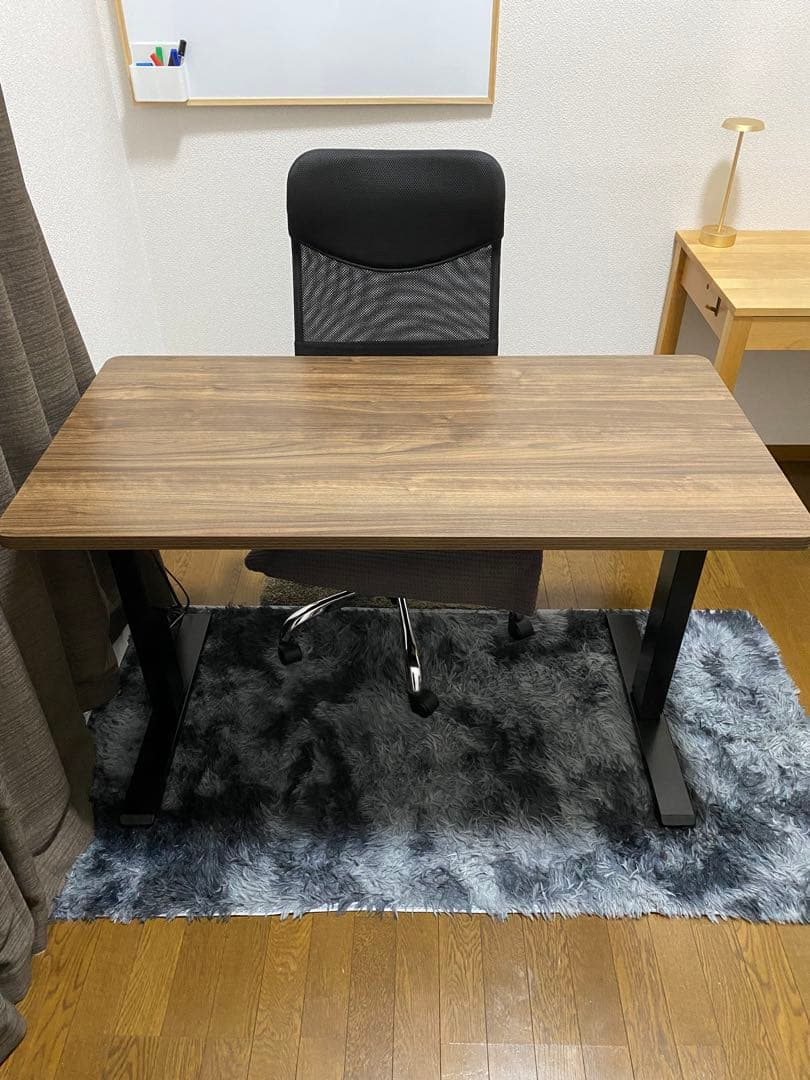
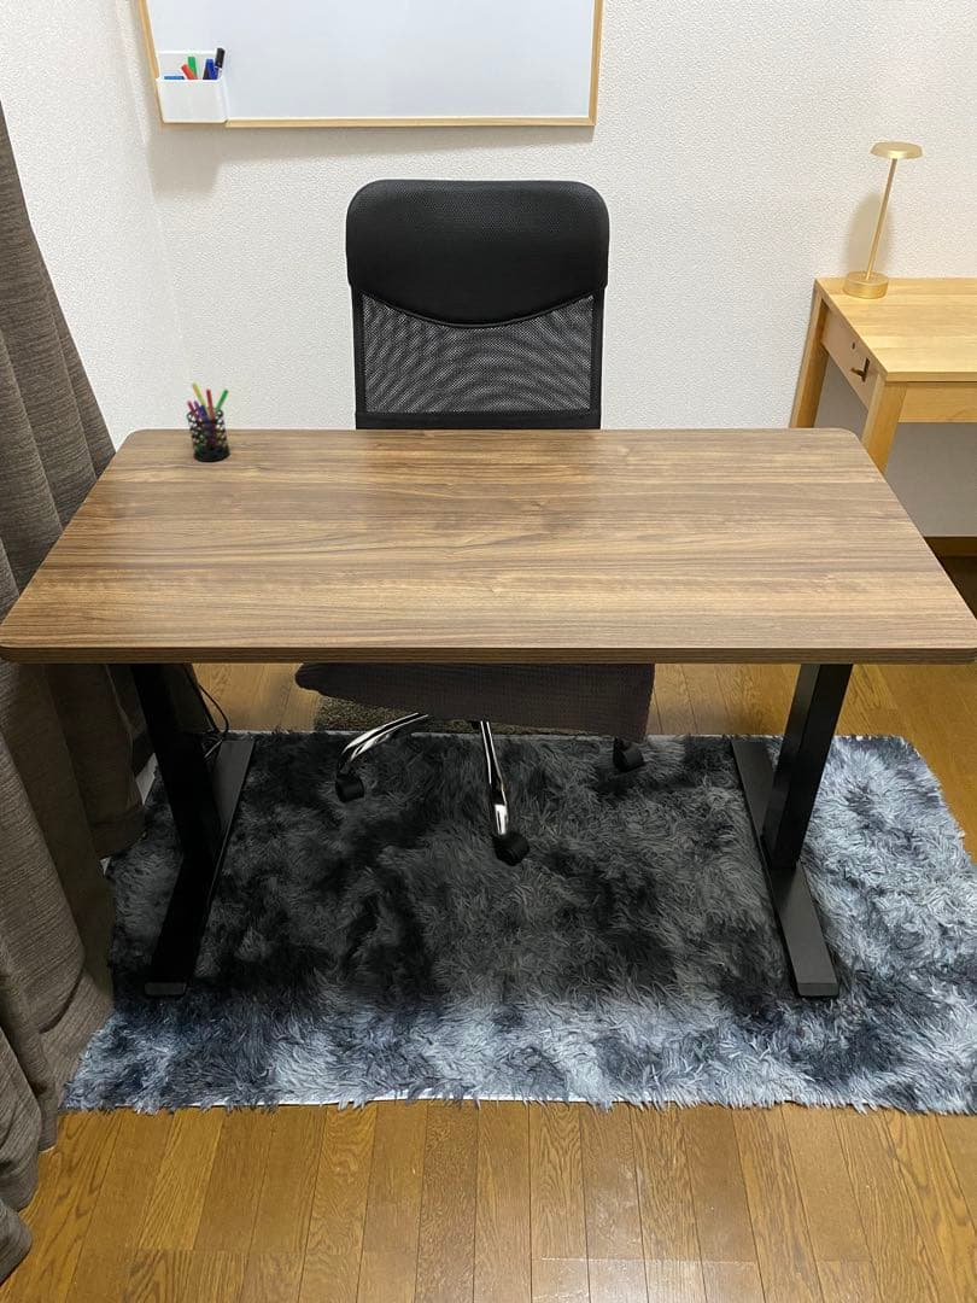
+ pen holder [186,382,232,462]
